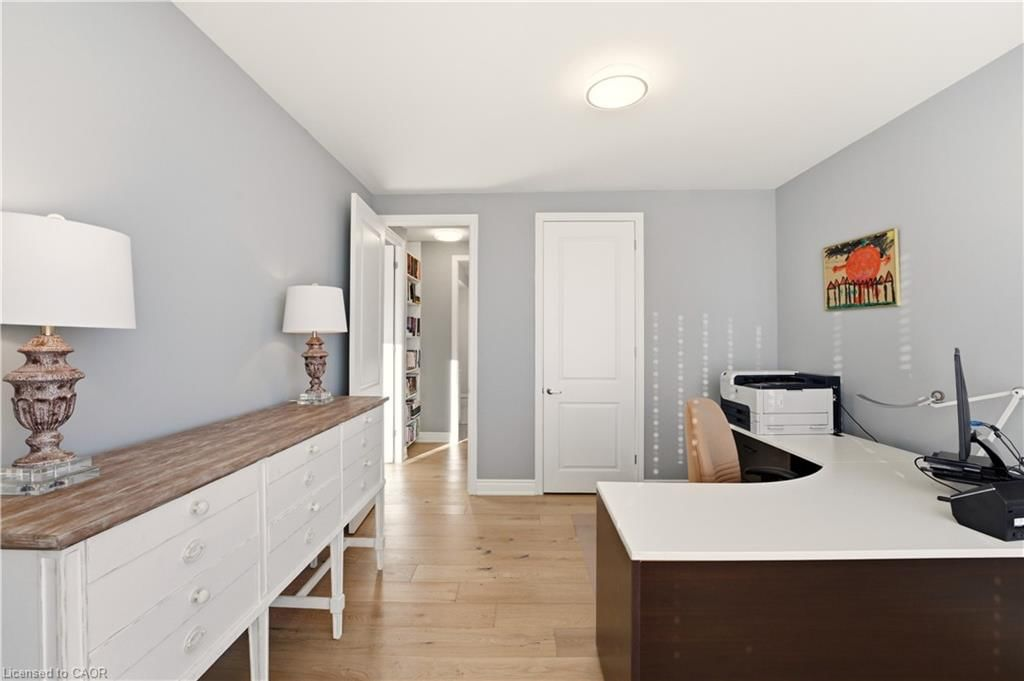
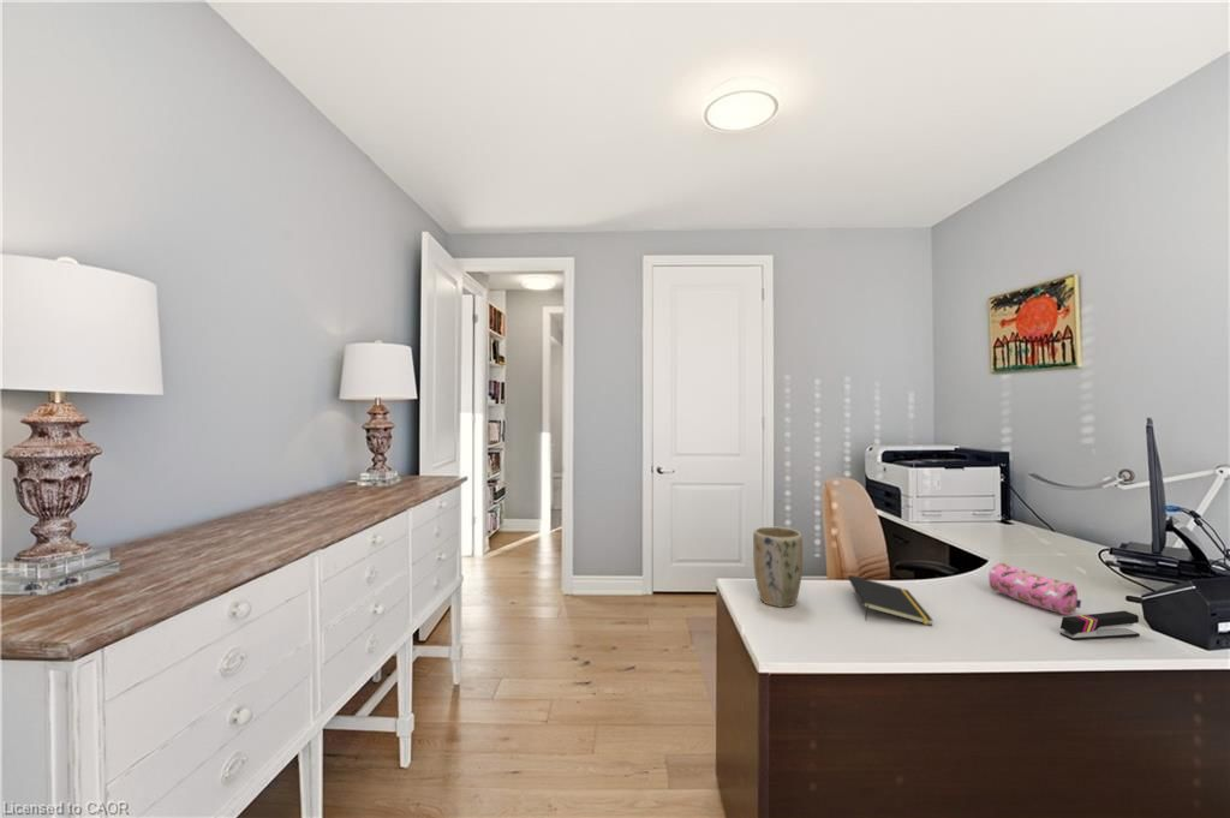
+ stapler [1059,610,1141,641]
+ plant pot [752,526,804,608]
+ pencil case [987,562,1082,616]
+ notepad [847,574,935,627]
